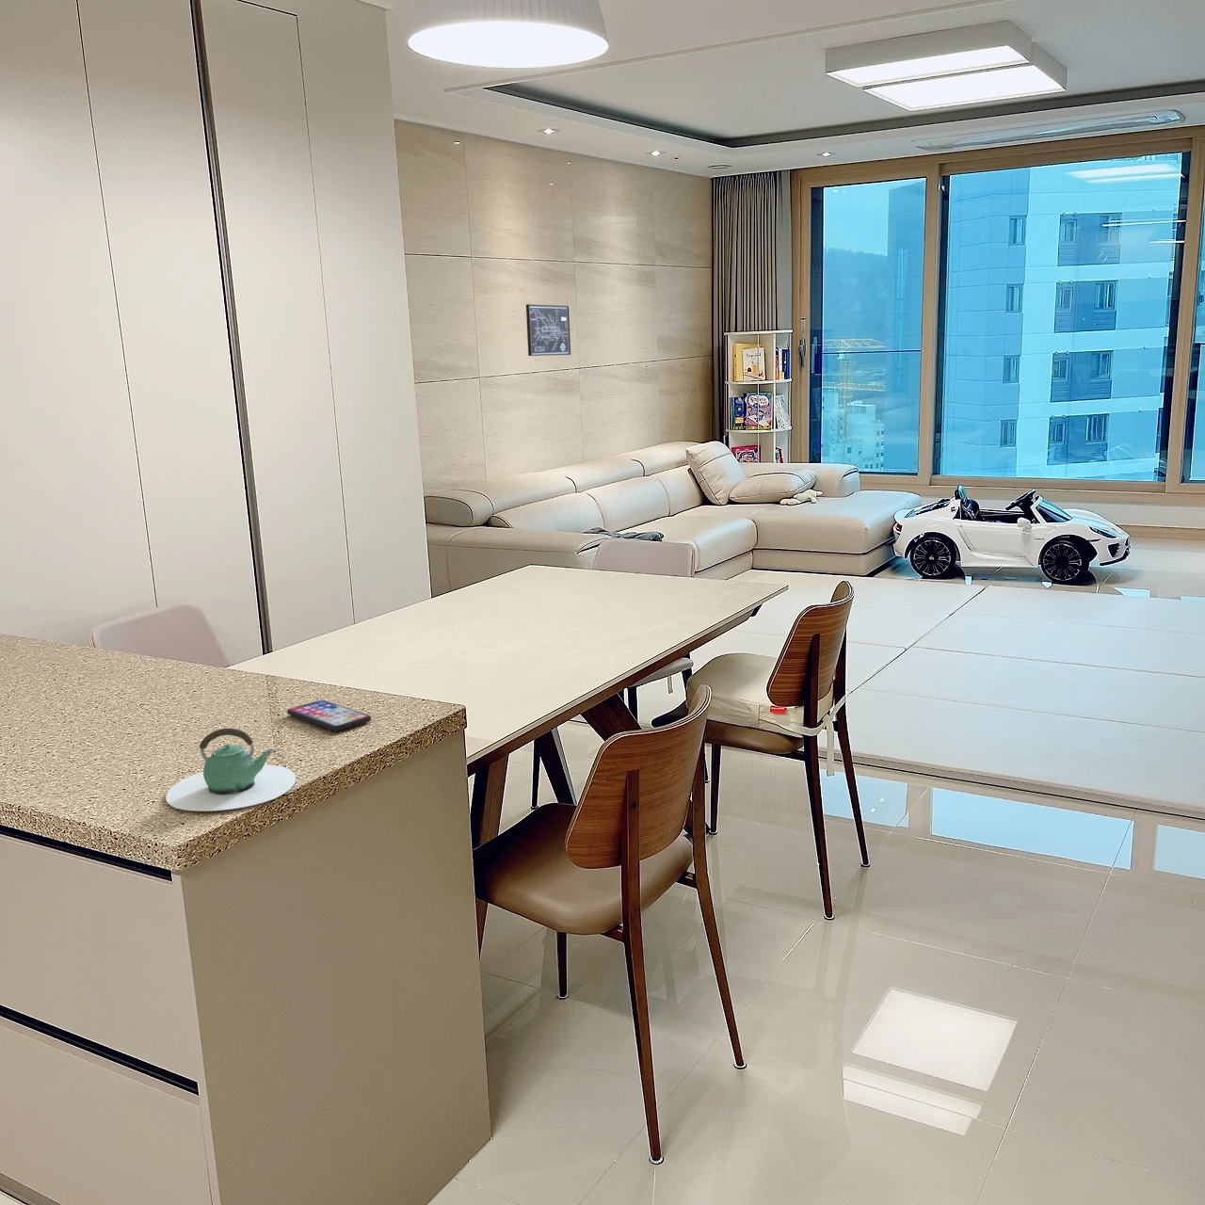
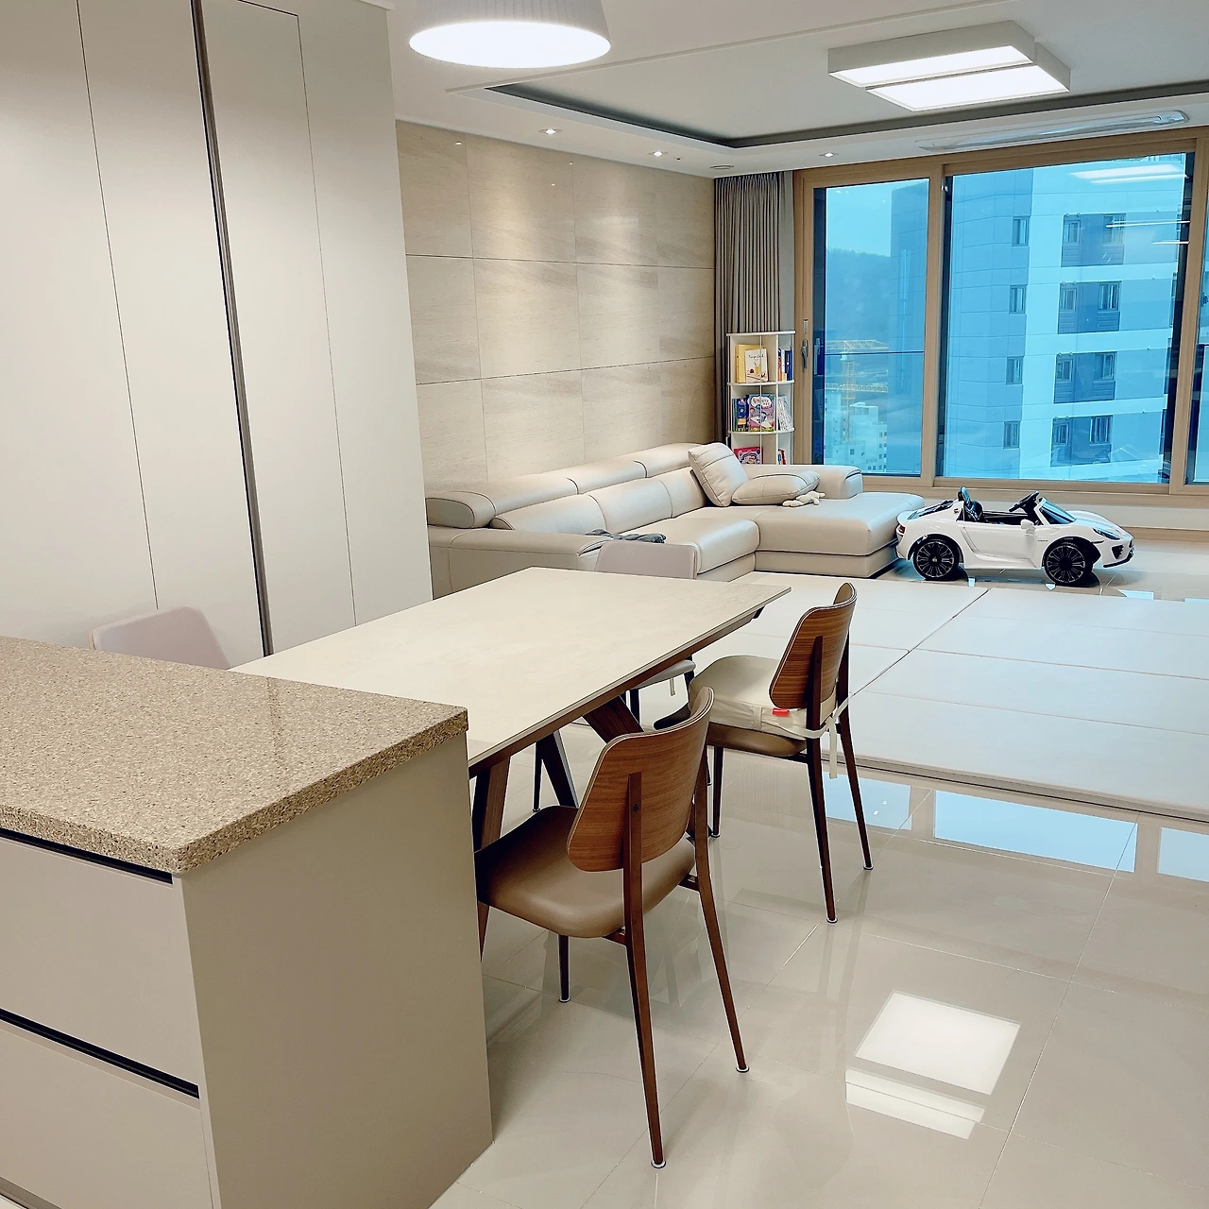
- wall art [525,303,572,356]
- smartphone [286,700,372,732]
- teapot [164,727,297,811]
